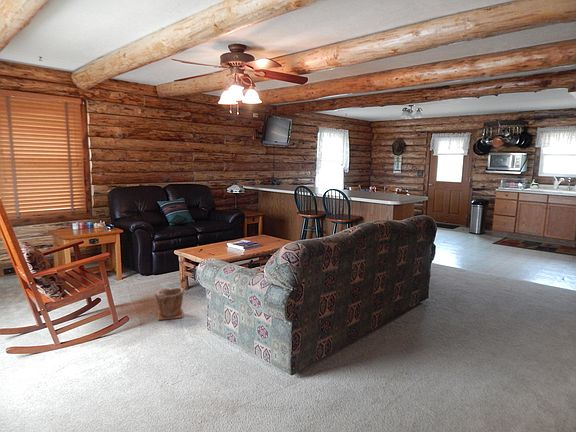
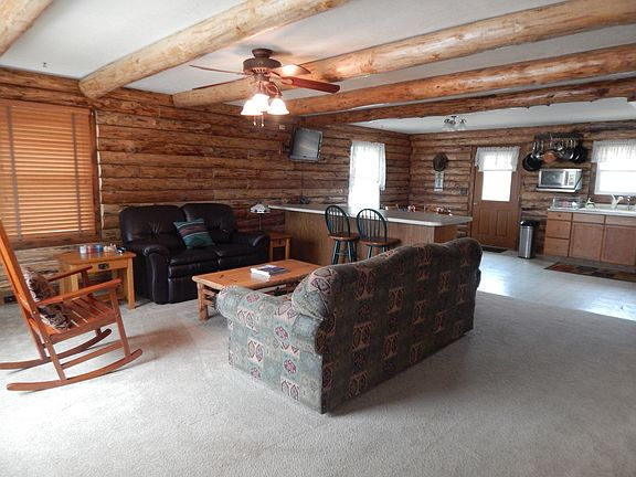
- plant pot [154,286,185,321]
